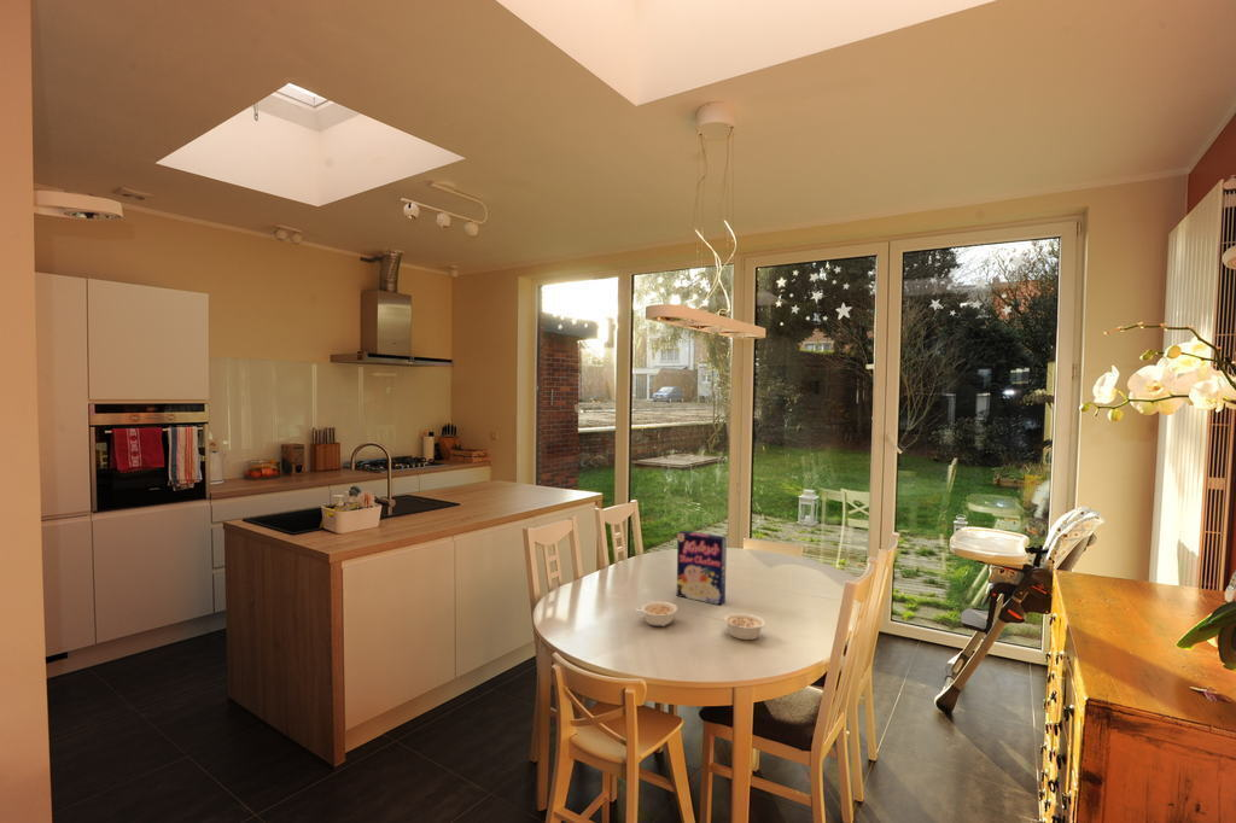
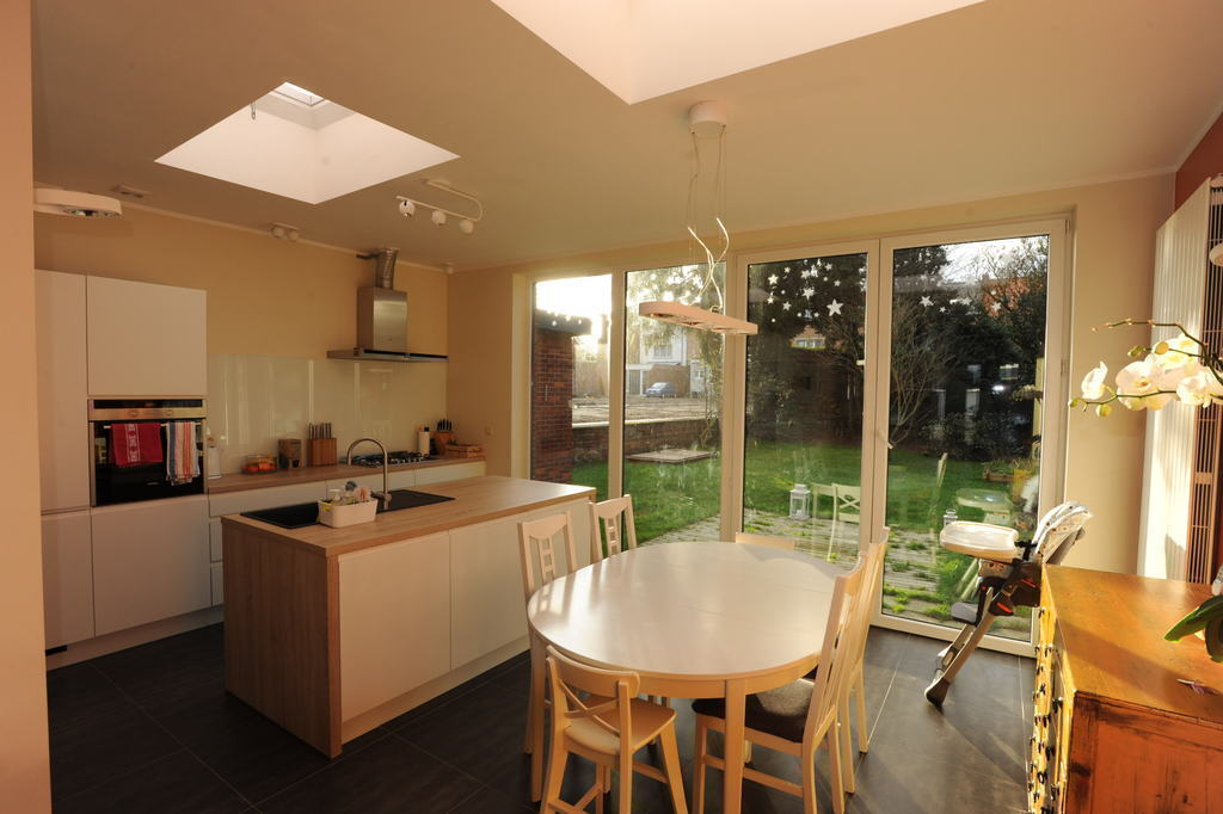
- cereal box [676,530,728,606]
- legume [634,600,678,628]
- legume [722,612,766,641]
